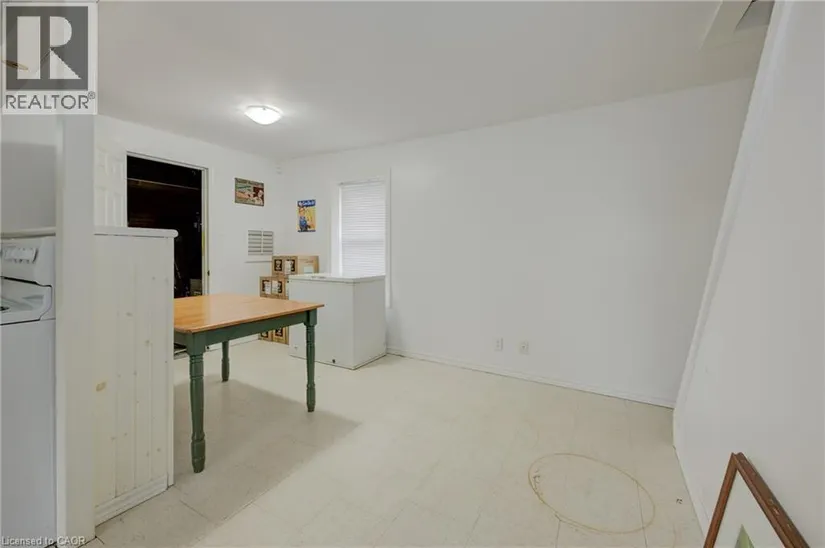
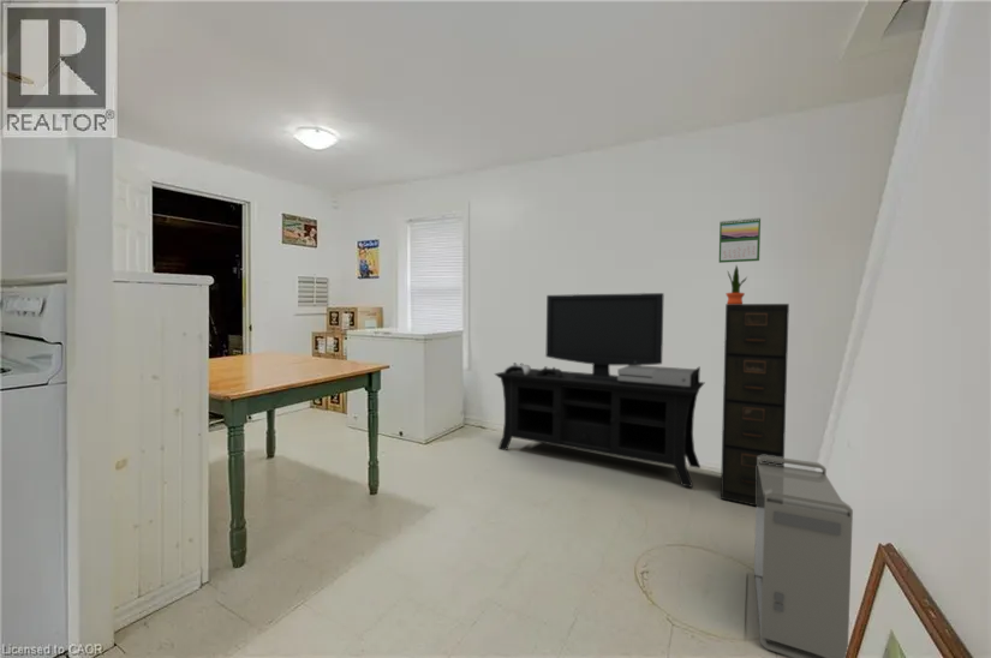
+ potted plant [726,264,748,304]
+ storage bin [753,455,854,658]
+ media console [494,292,705,489]
+ filing cabinet [720,303,790,507]
+ calendar [718,216,762,264]
